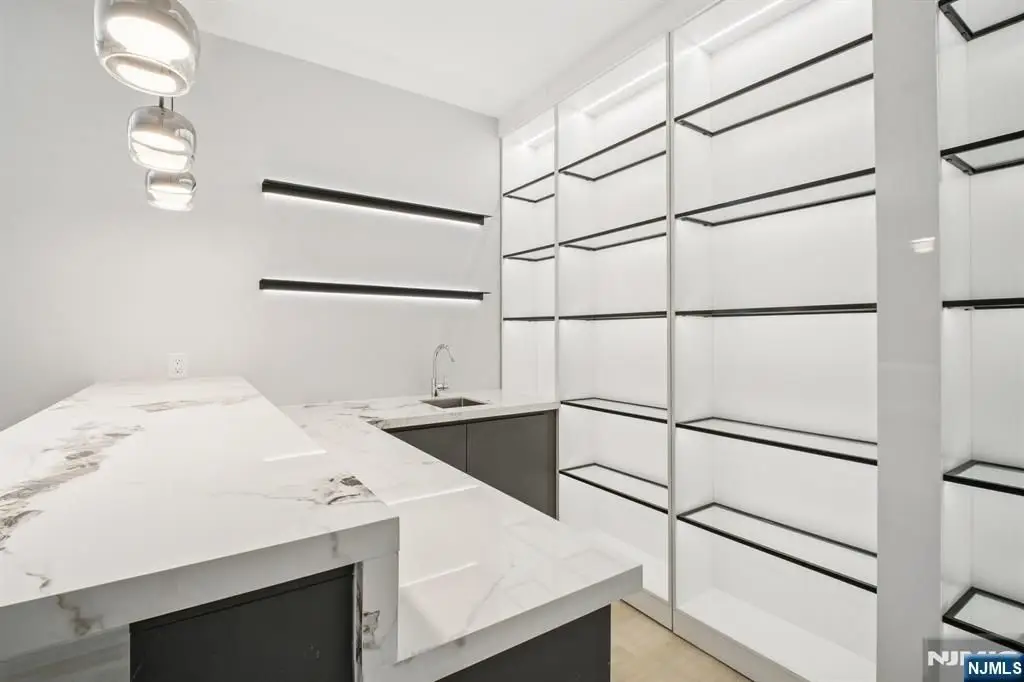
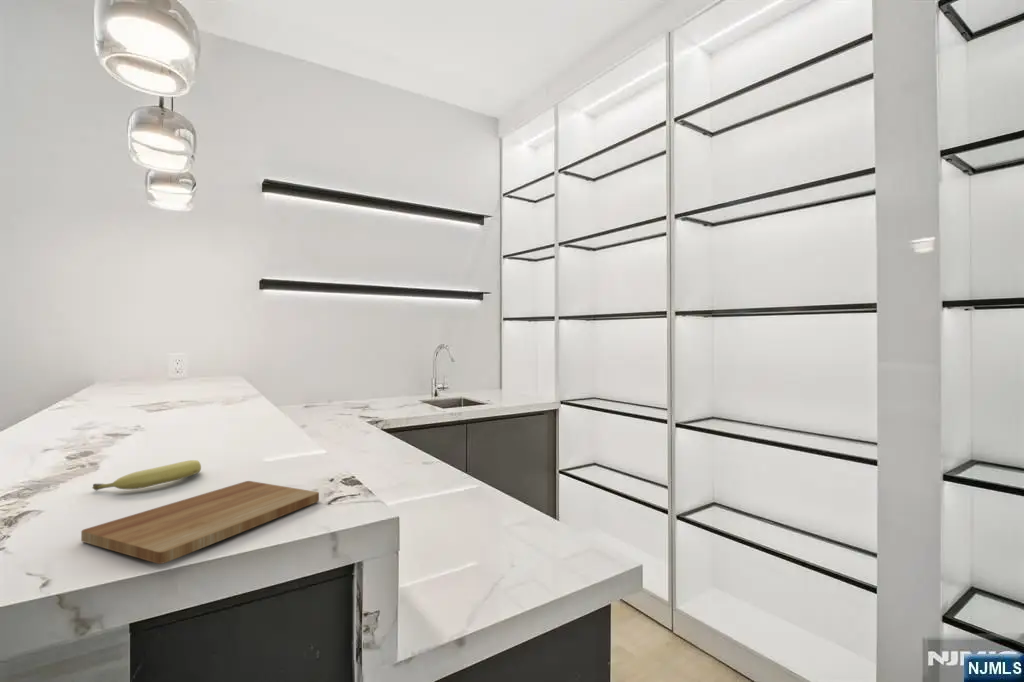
+ cutting board [80,480,320,565]
+ fruit [91,459,202,491]
